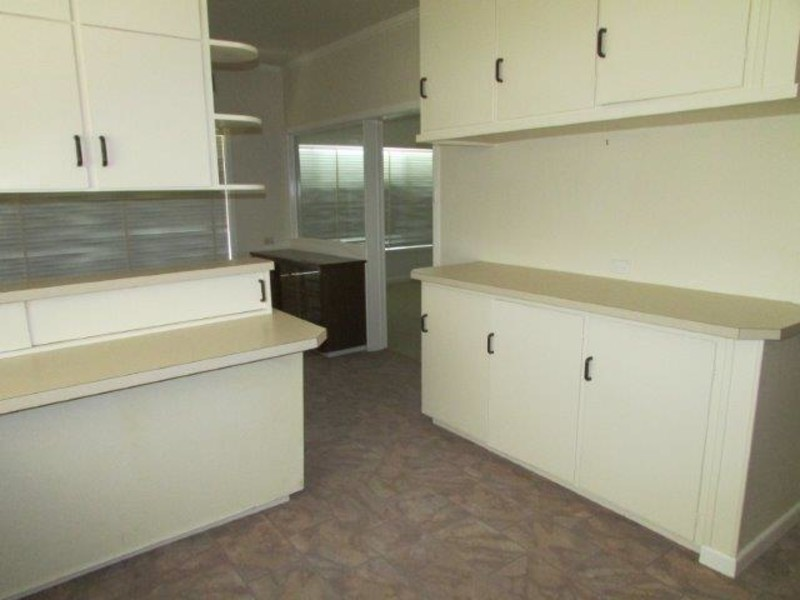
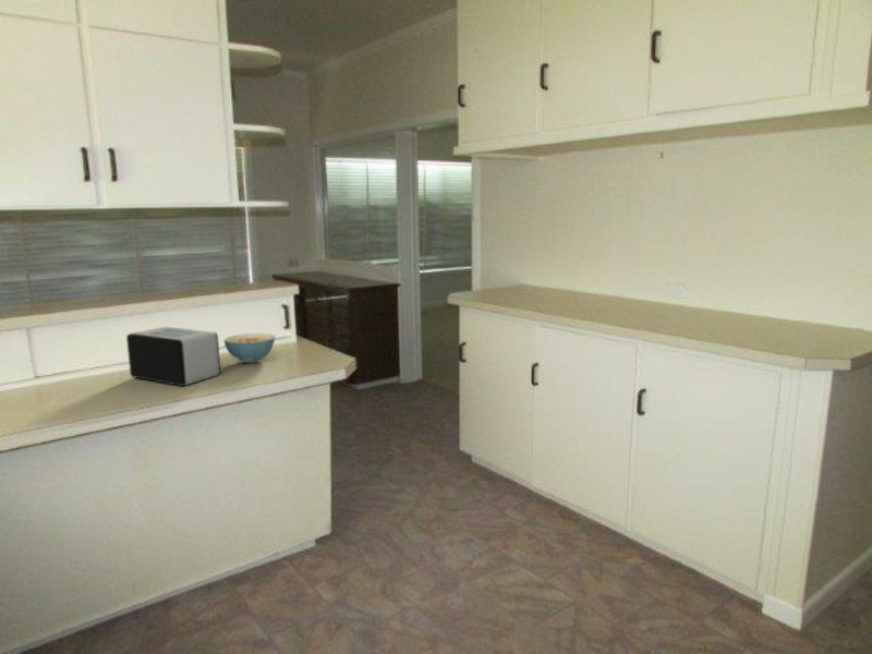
+ toaster [125,326,221,387]
+ cereal bowl [222,332,276,364]
